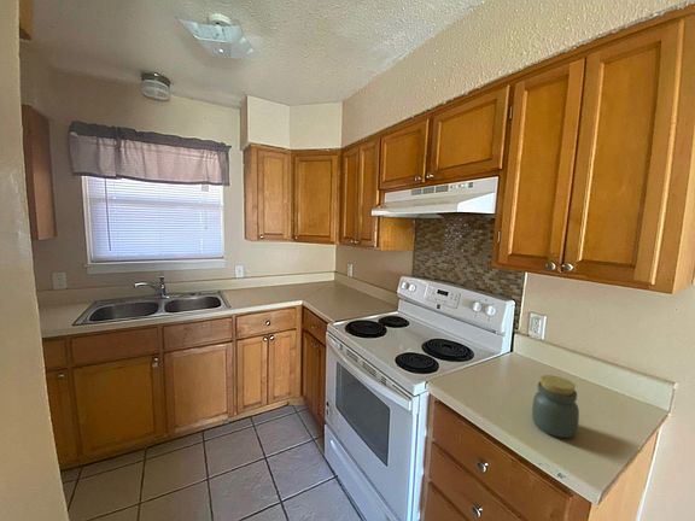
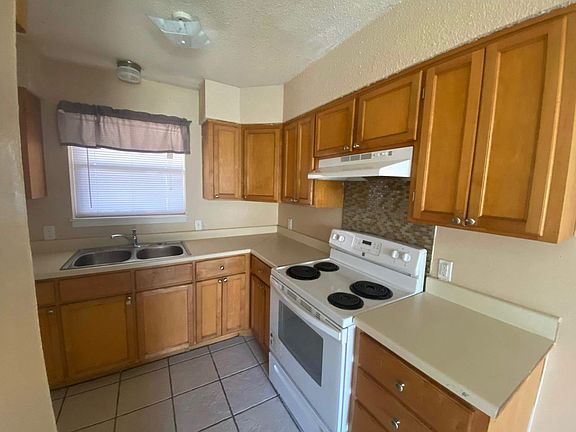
- jar [531,374,580,439]
